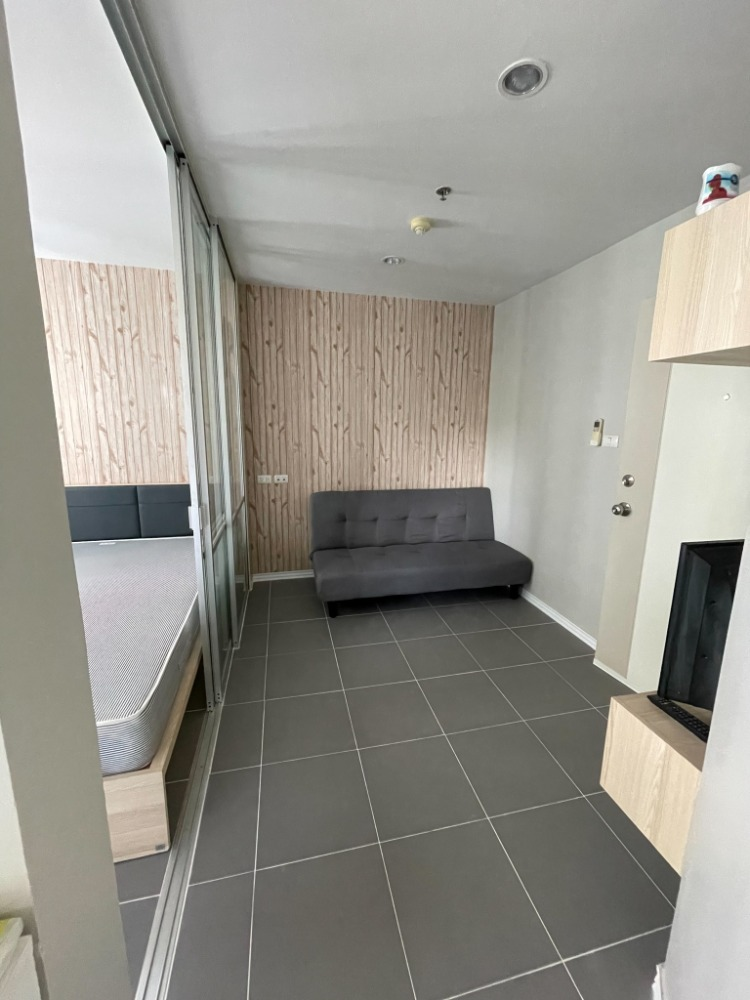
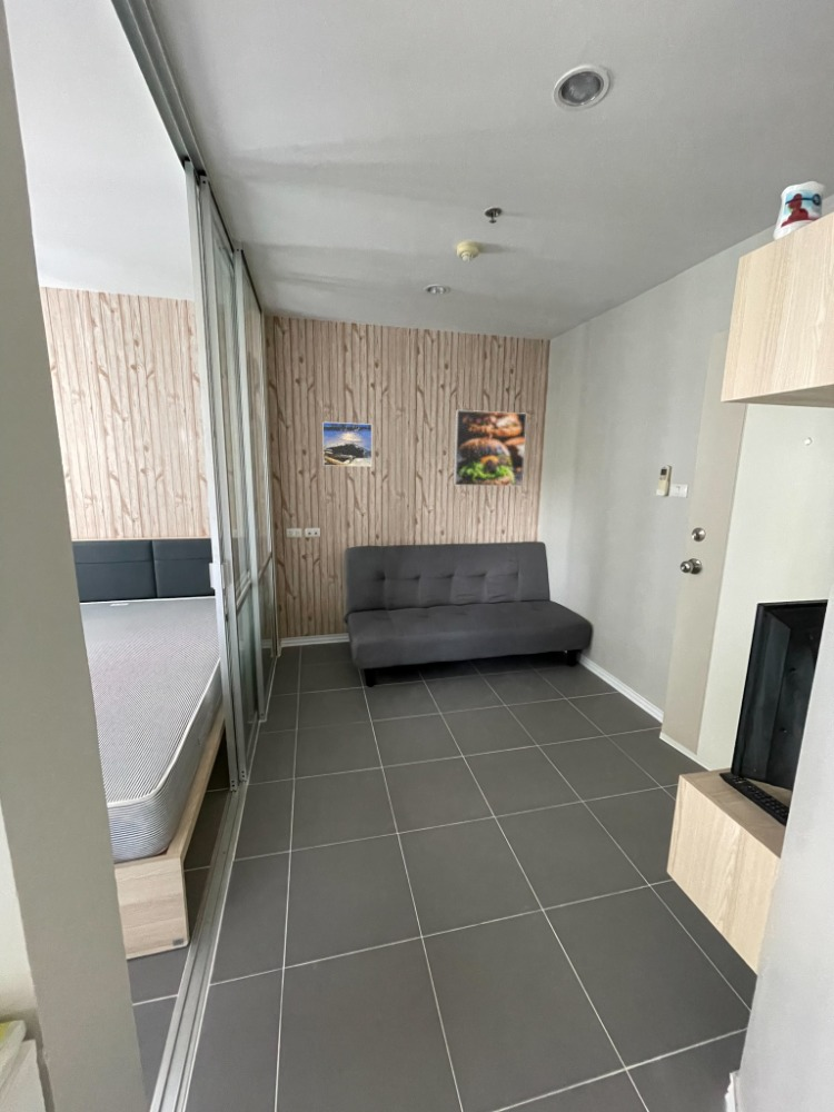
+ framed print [453,409,527,487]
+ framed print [321,421,373,468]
